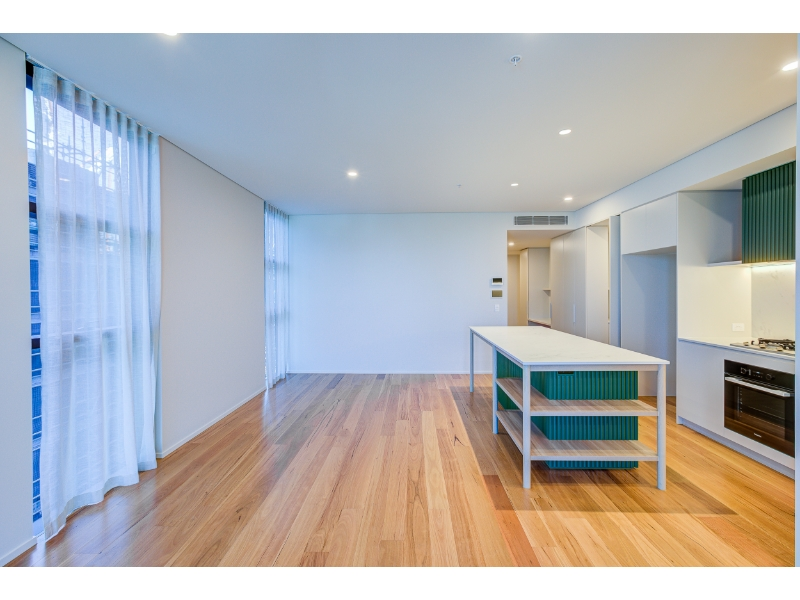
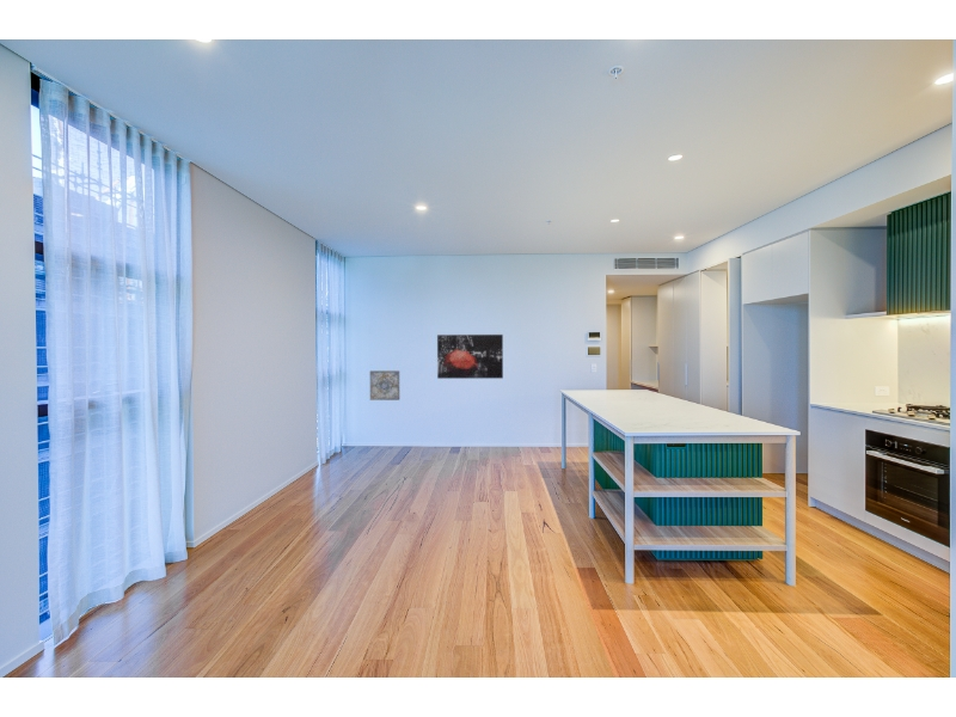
+ wall art [436,333,504,380]
+ wall art [369,369,400,402]
